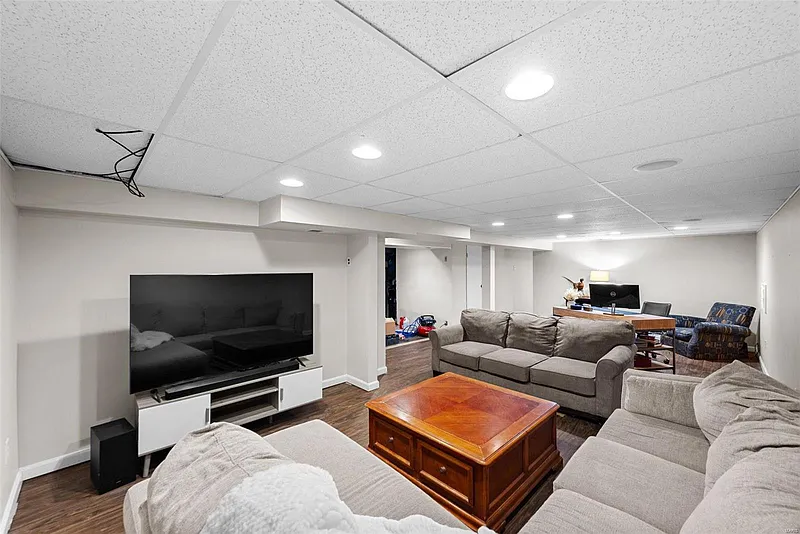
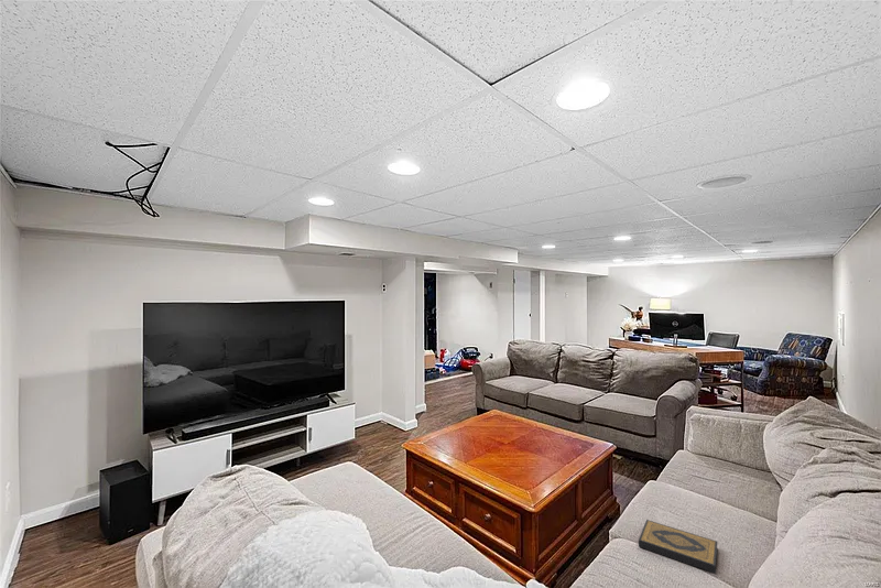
+ hardback book [638,519,718,574]
